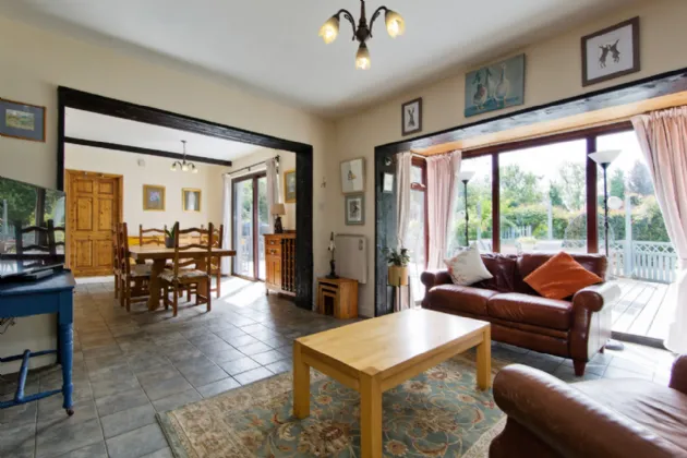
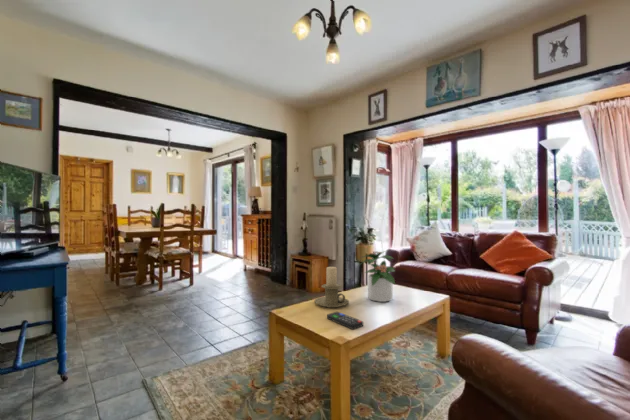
+ candle holder [314,266,350,309]
+ remote control [326,311,364,330]
+ potted plant [358,249,397,303]
